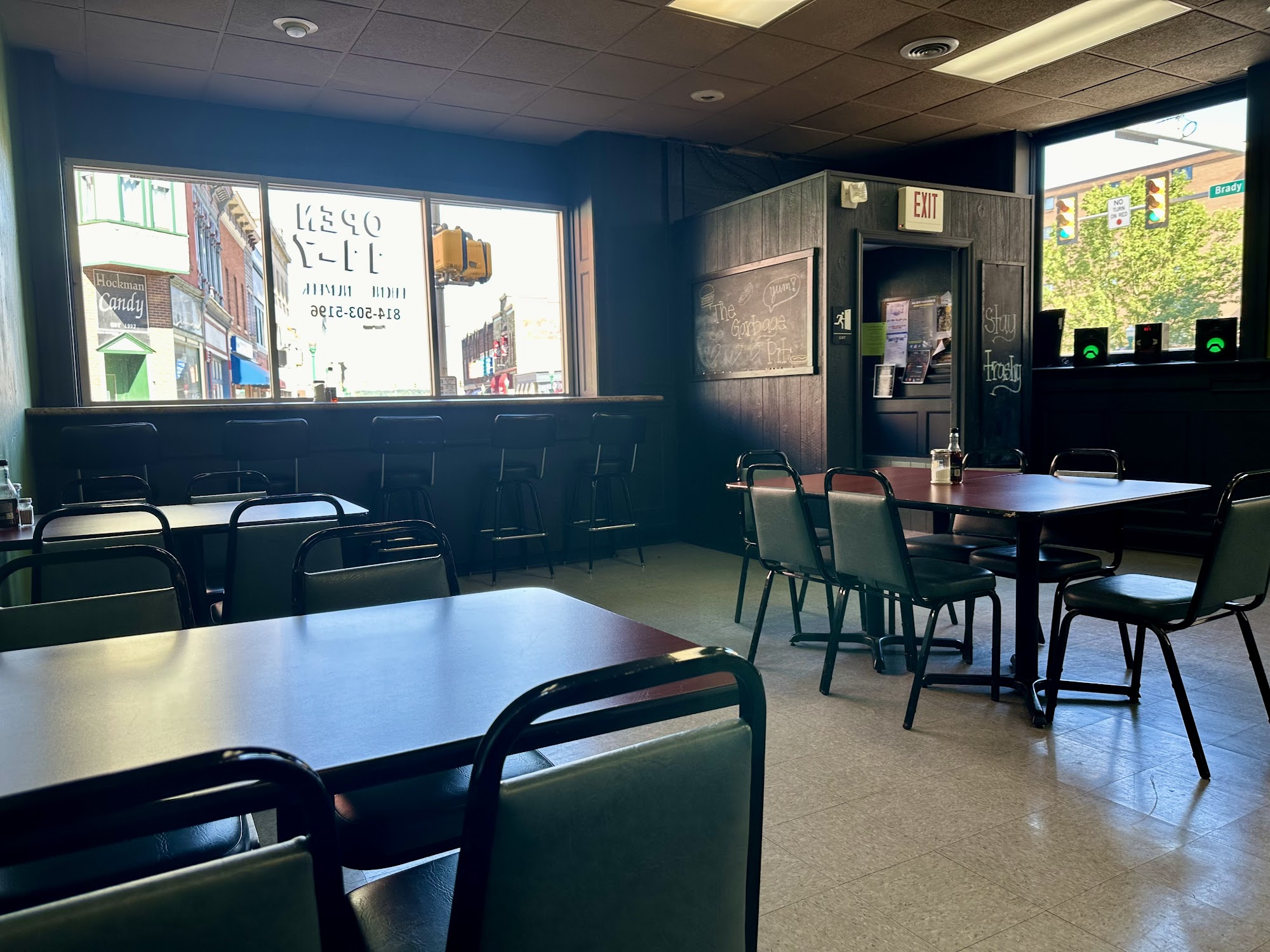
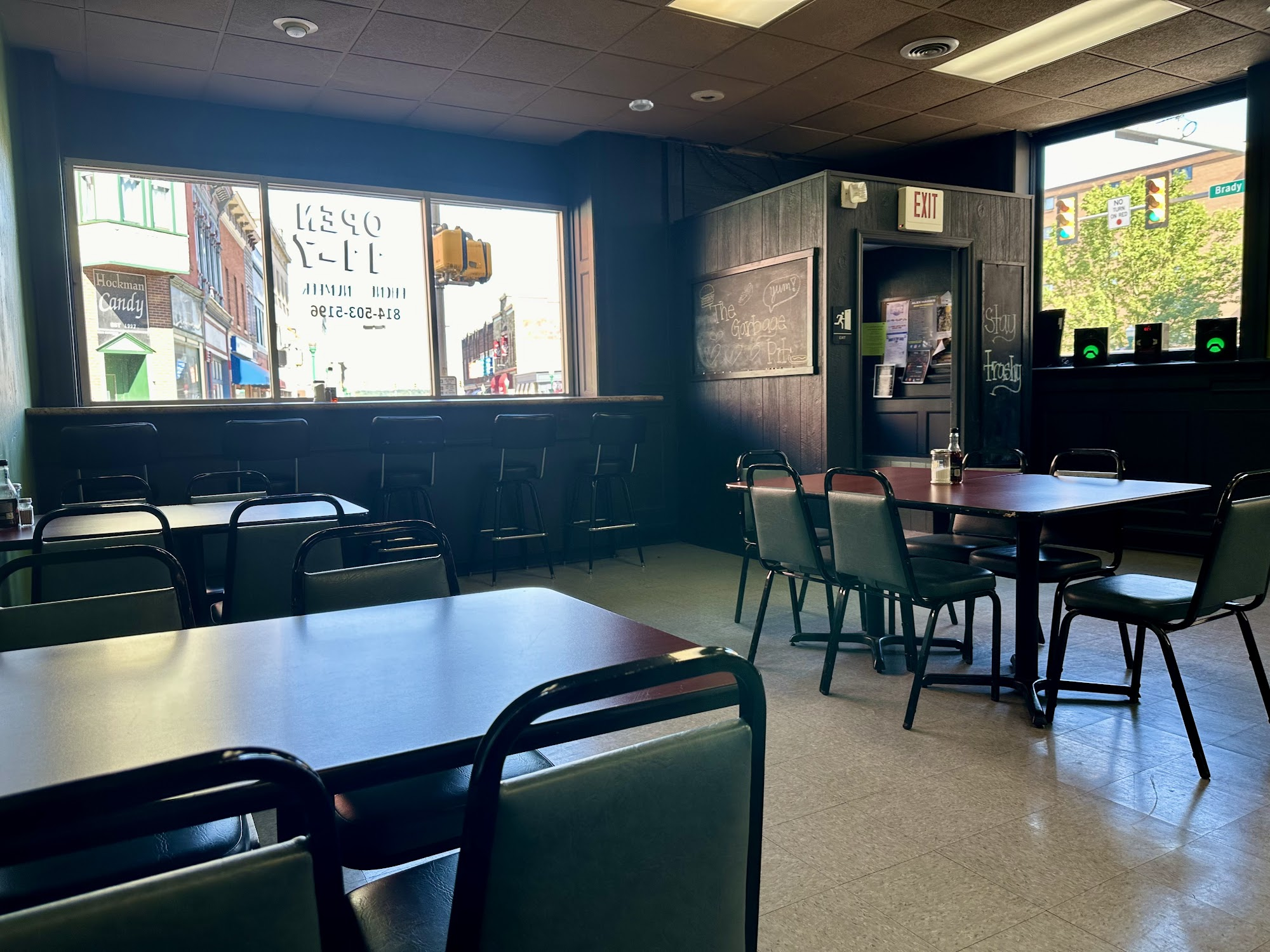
+ smoke detector [629,99,654,112]
